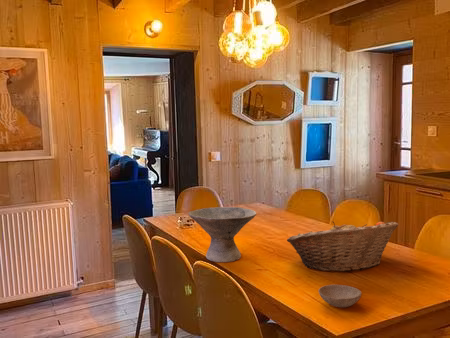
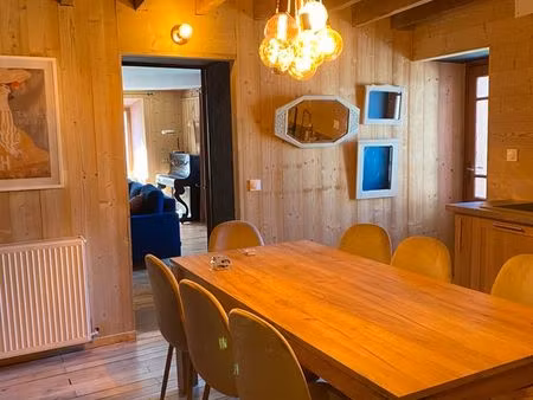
- bowl [318,284,362,308]
- bowl [187,206,257,263]
- fruit basket [286,220,399,272]
